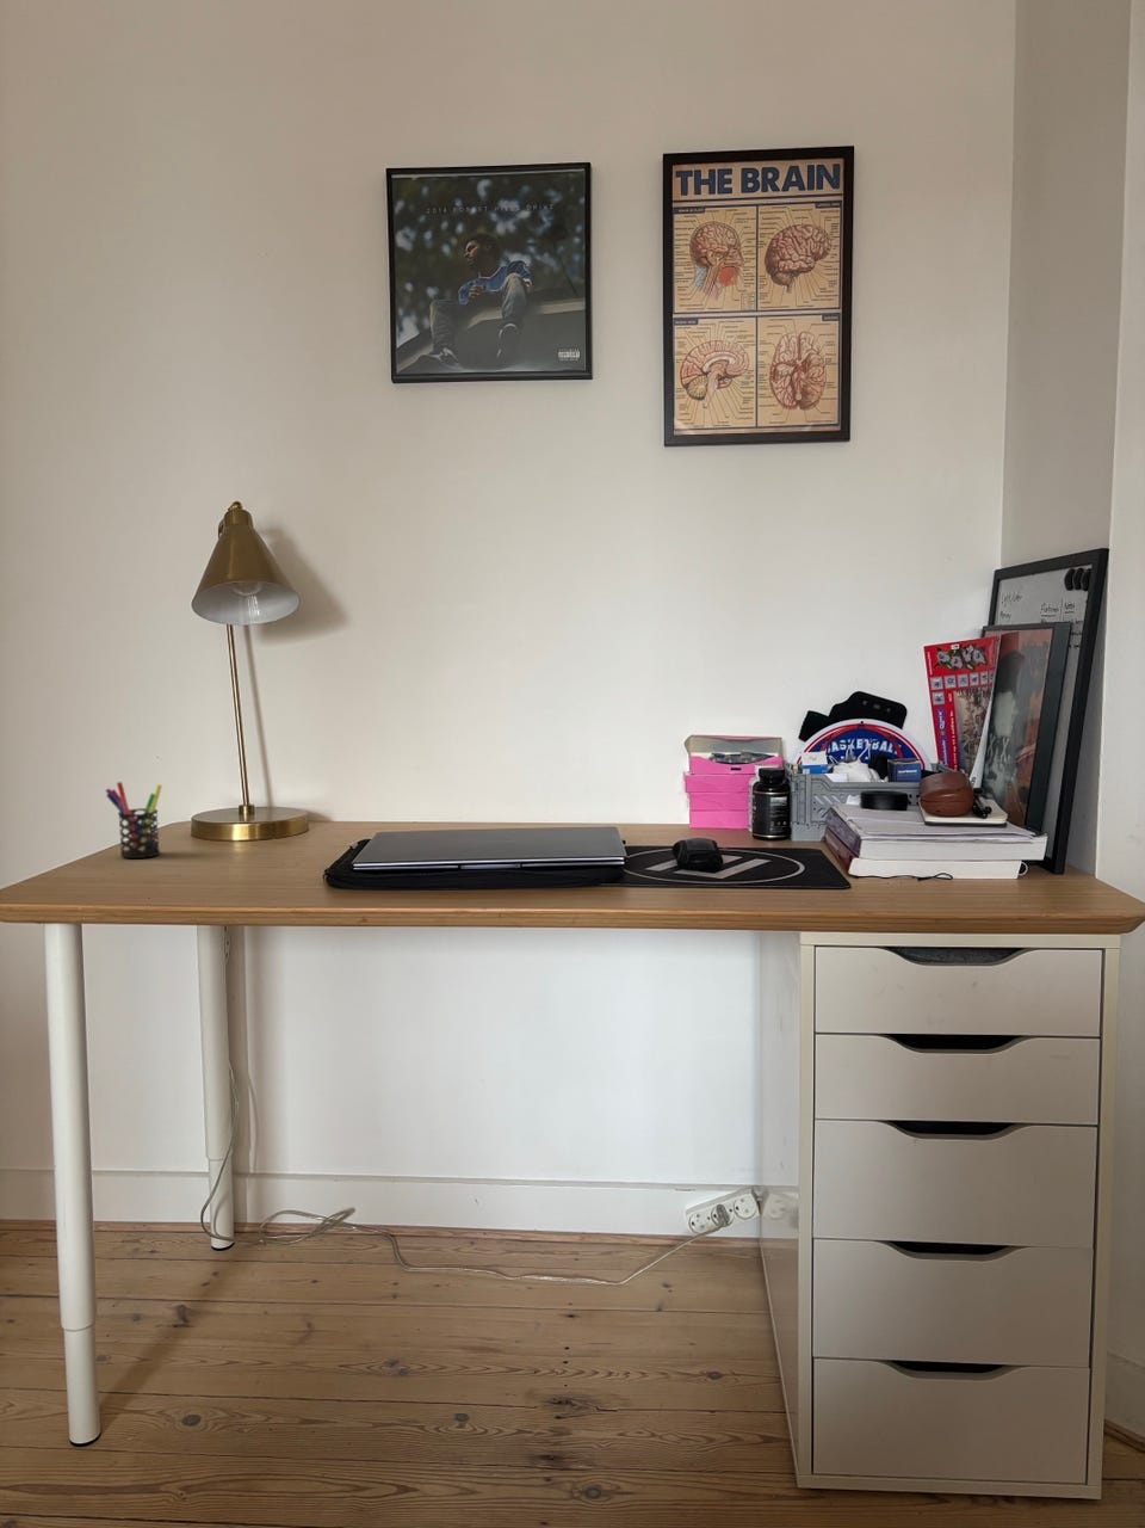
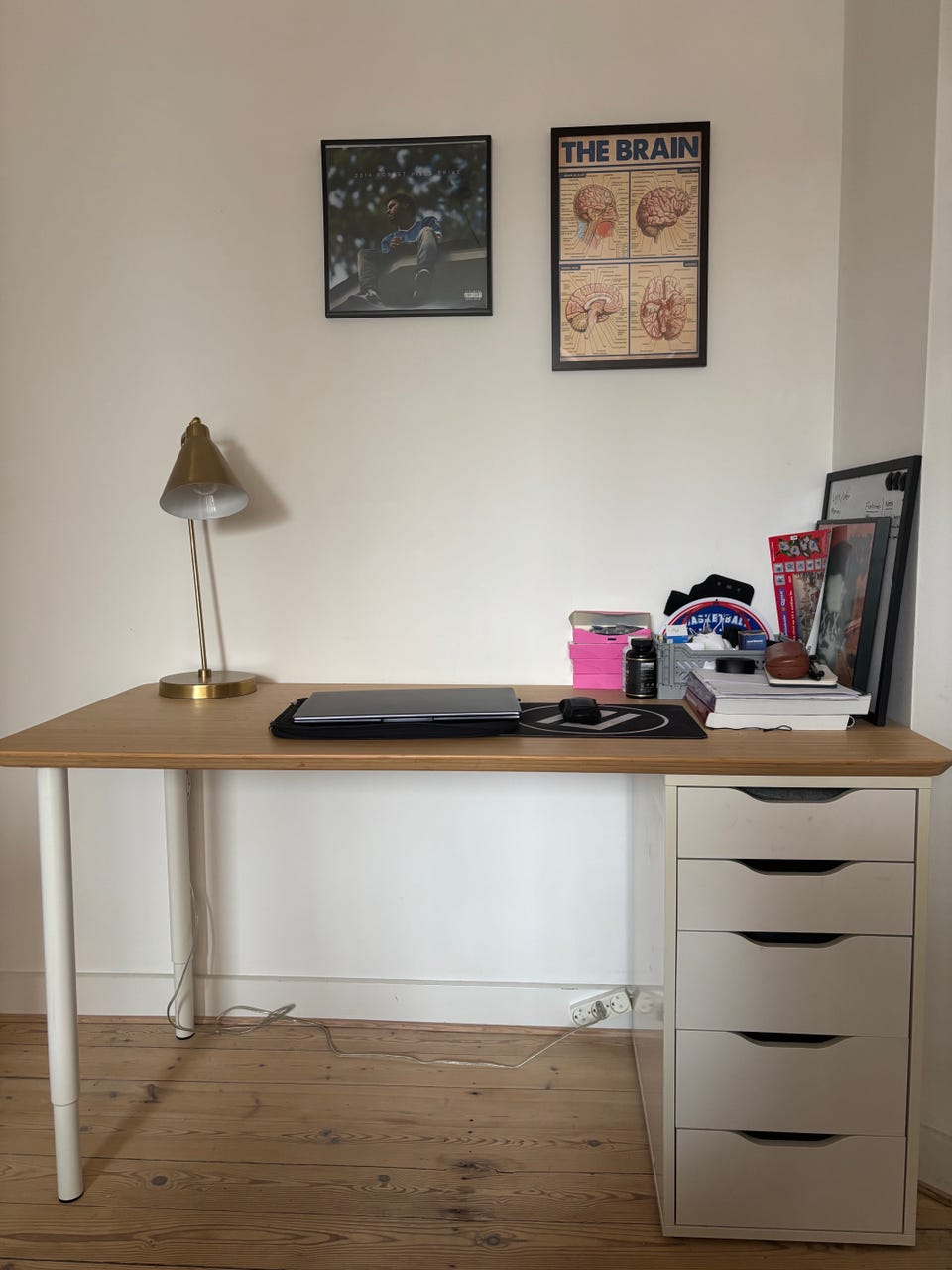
- pen holder [103,781,164,859]
